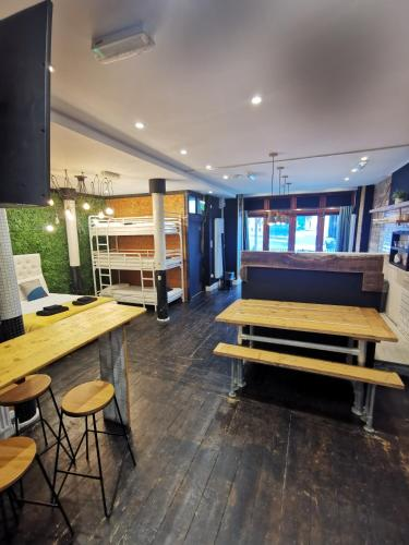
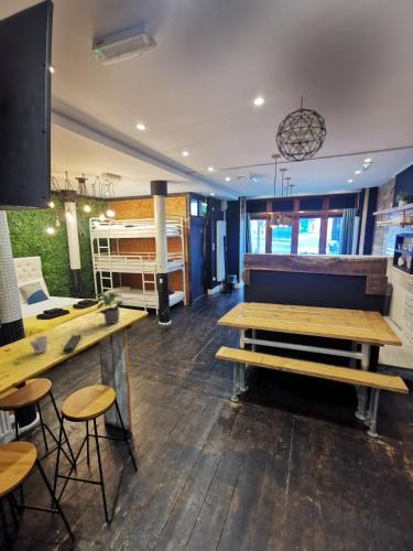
+ pendant light [274,95,327,163]
+ potted plant [88,291,127,325]
+ mug [29,335,50,355]
+ remote control [63,334,83,354]
